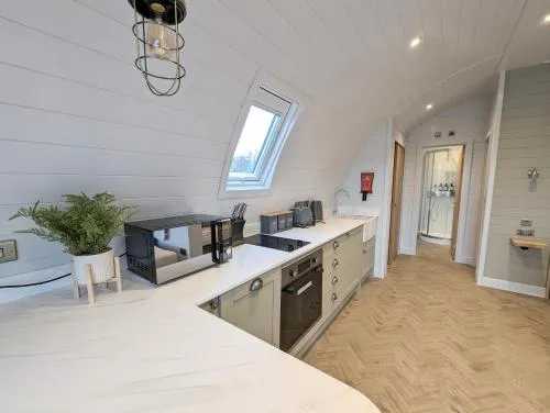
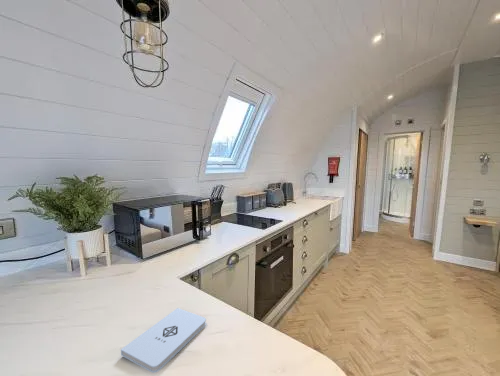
+ notepad [120,307,207,374]
